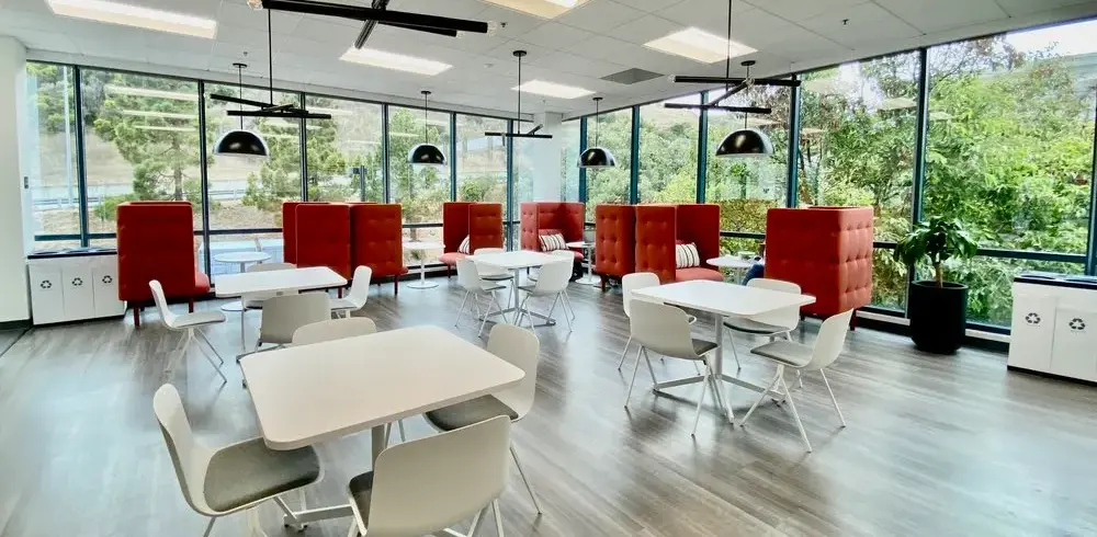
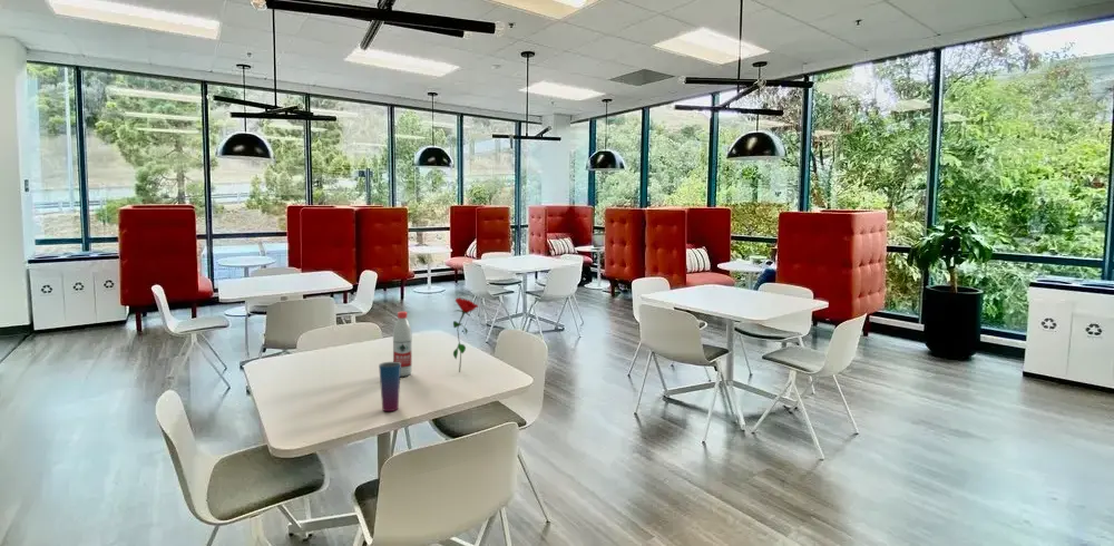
+ cup [378,361,401,412]
+ flower [452,296,479,373]
+ water bottle [392,311,413,378]
